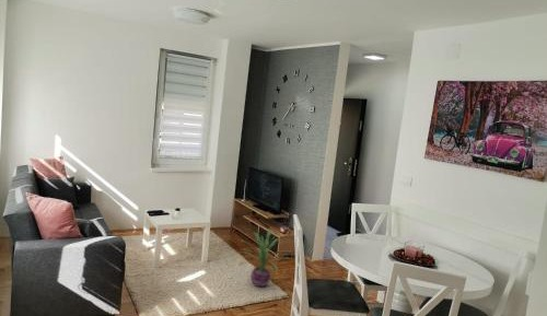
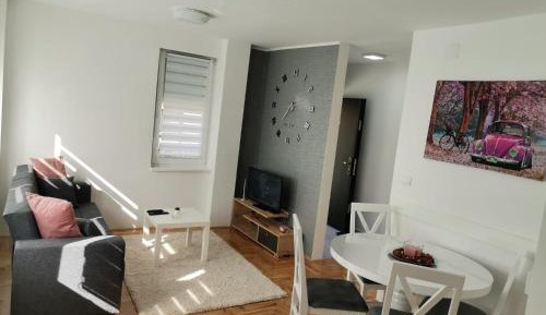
- decorative plant [237,227,292,288]
